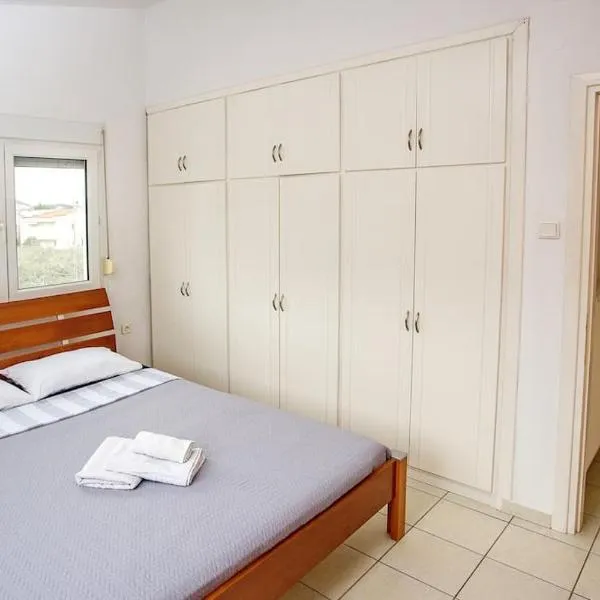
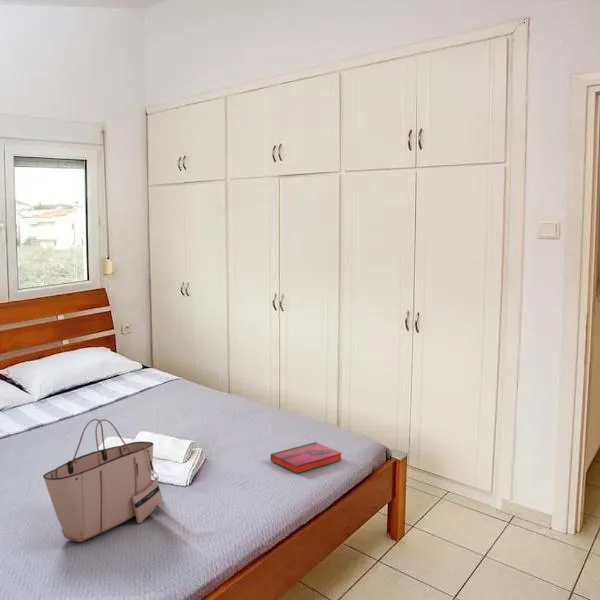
+ hardback book [270,441,343,474]
+ tote bag [42,418,164,543]
